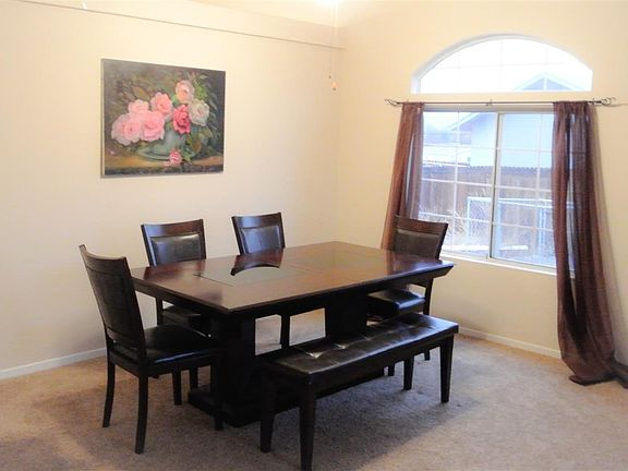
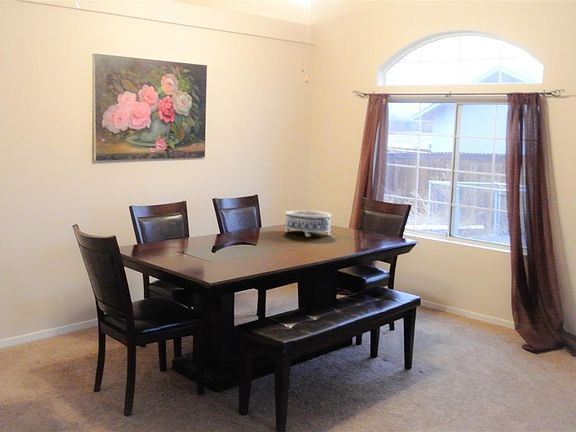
+ decorative bowl [284,210,333,238]
